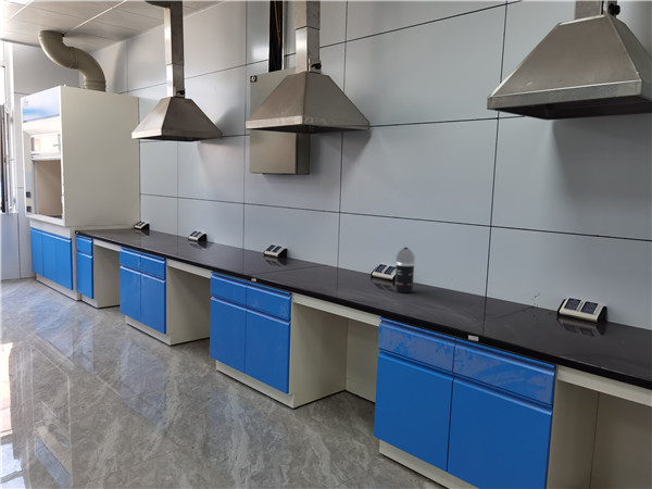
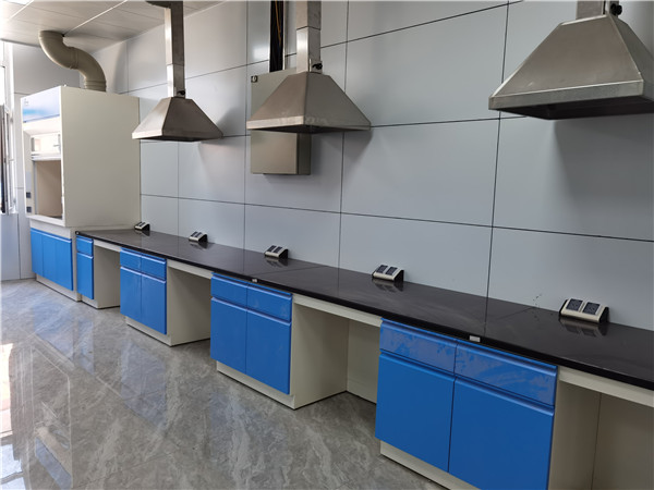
- spray bottle [393,247,415,293]
